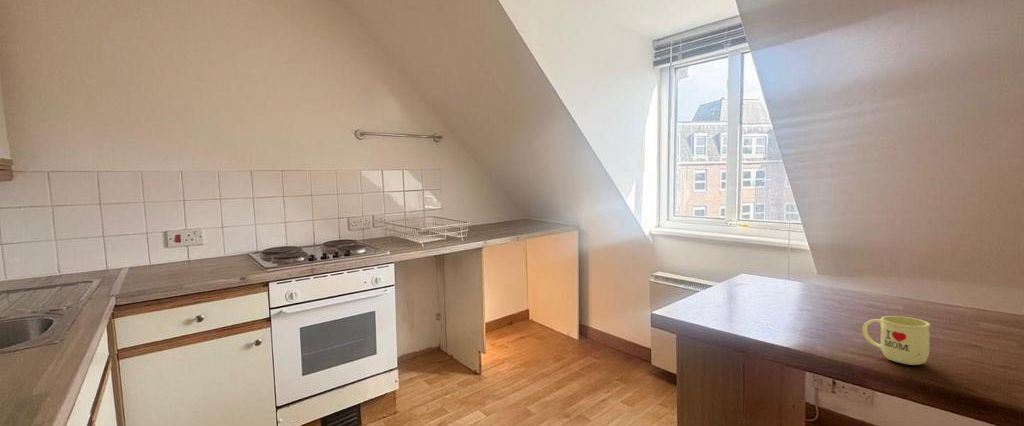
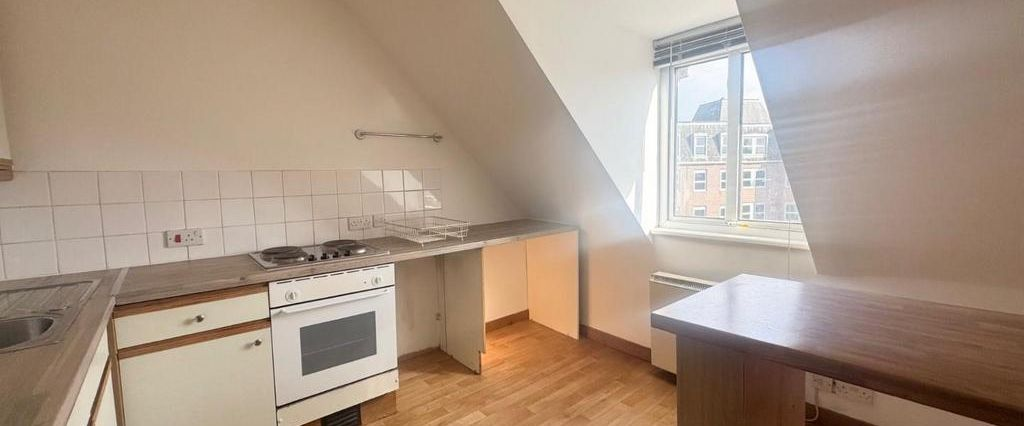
- mug [861,315,931,366]
